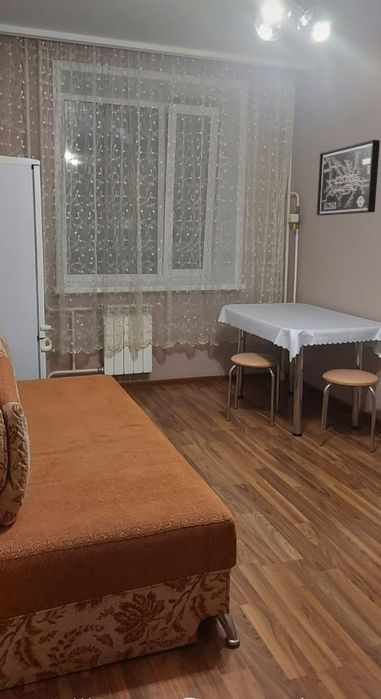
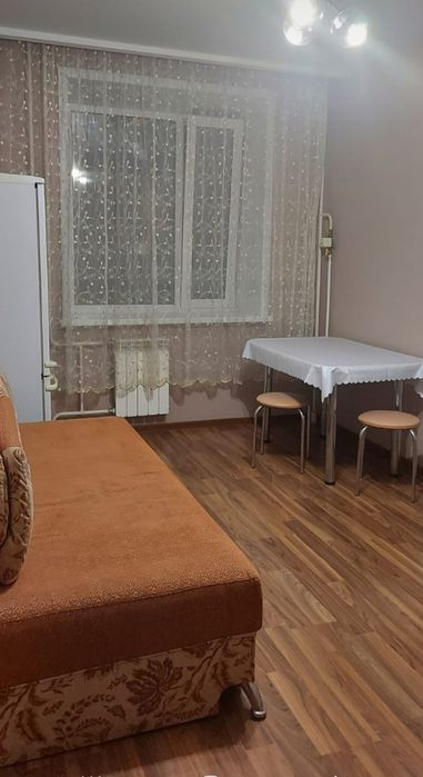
- wall art [316,139,381,216]
